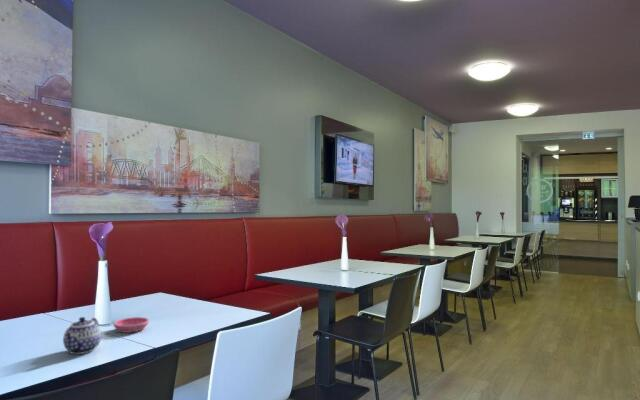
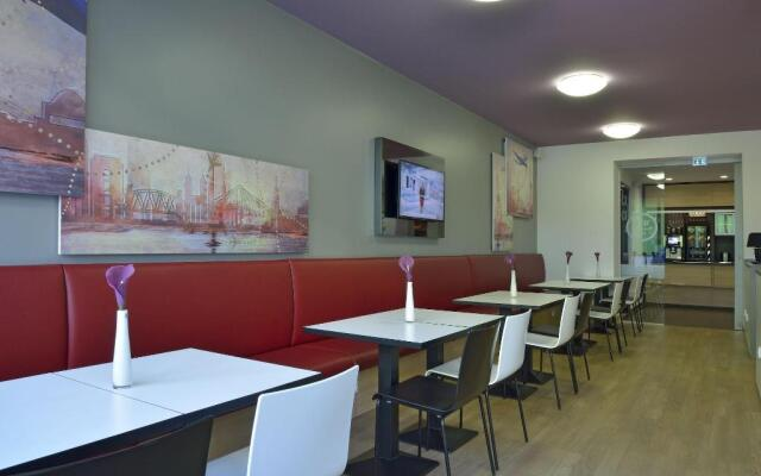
- saucer [113,316,150,334]
- teapot [62,316,102,355]
